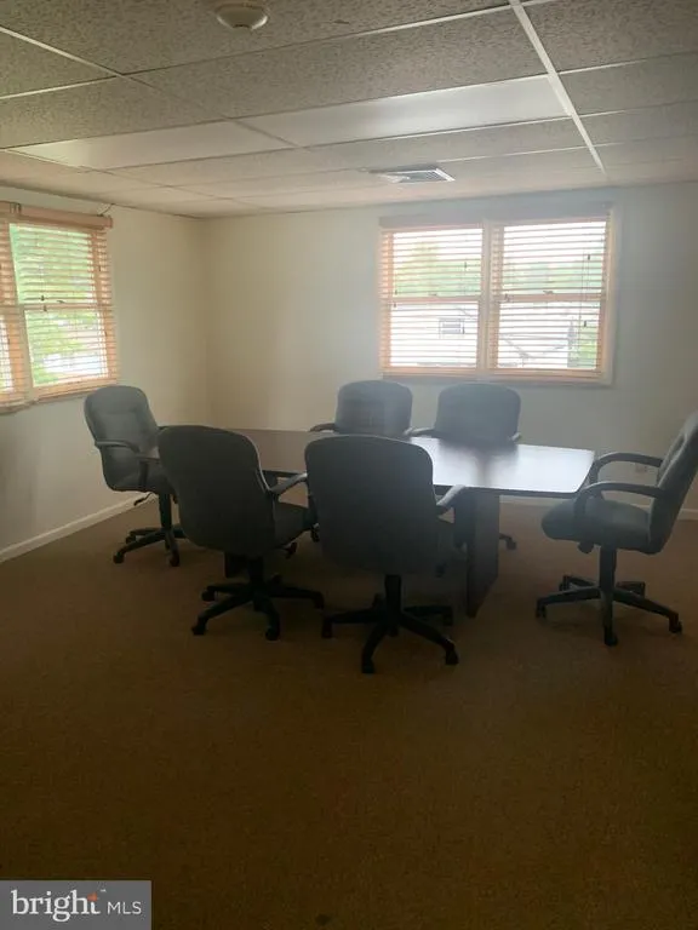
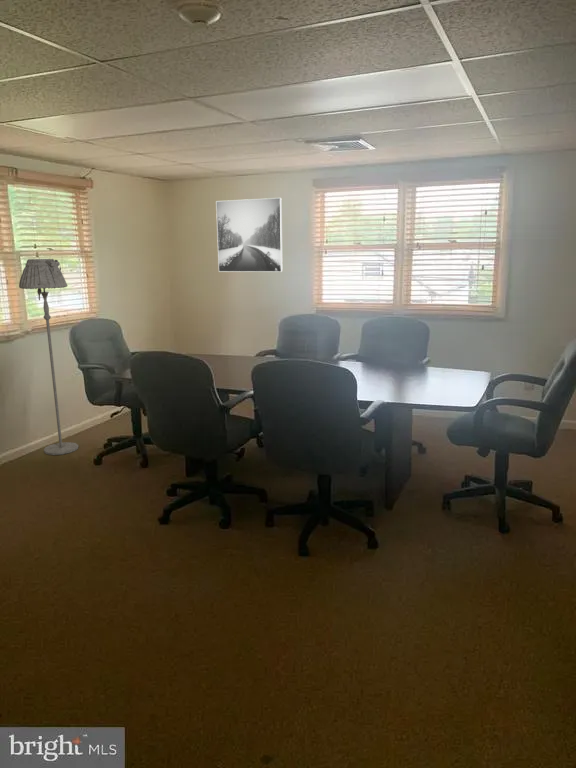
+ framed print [215,197,283,273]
+ floor lamp [18,258,79,456]
